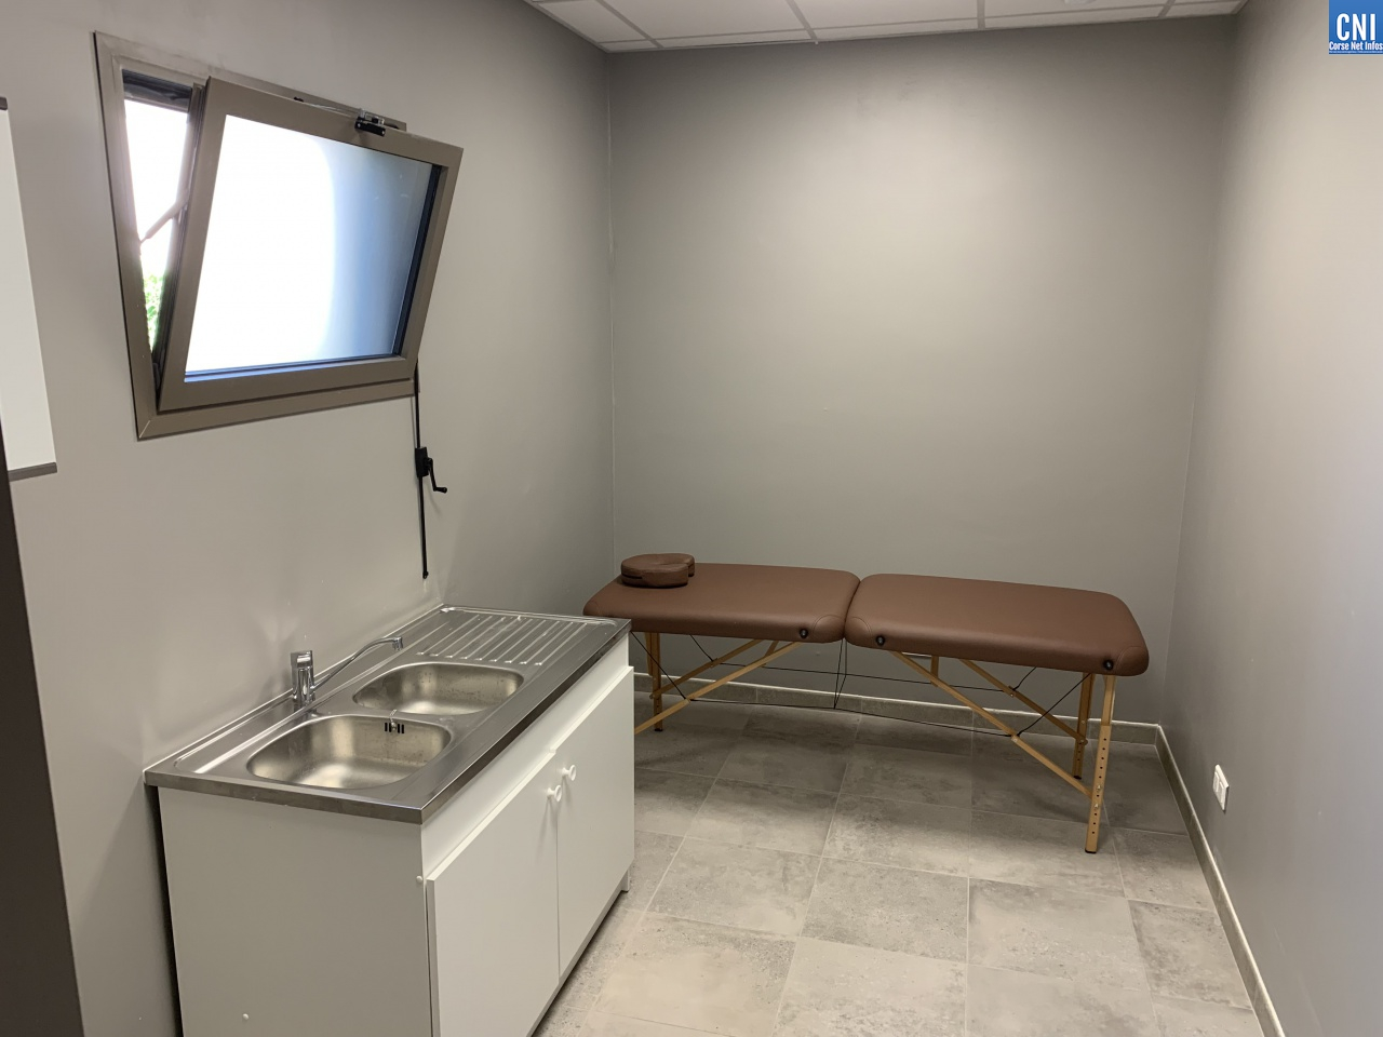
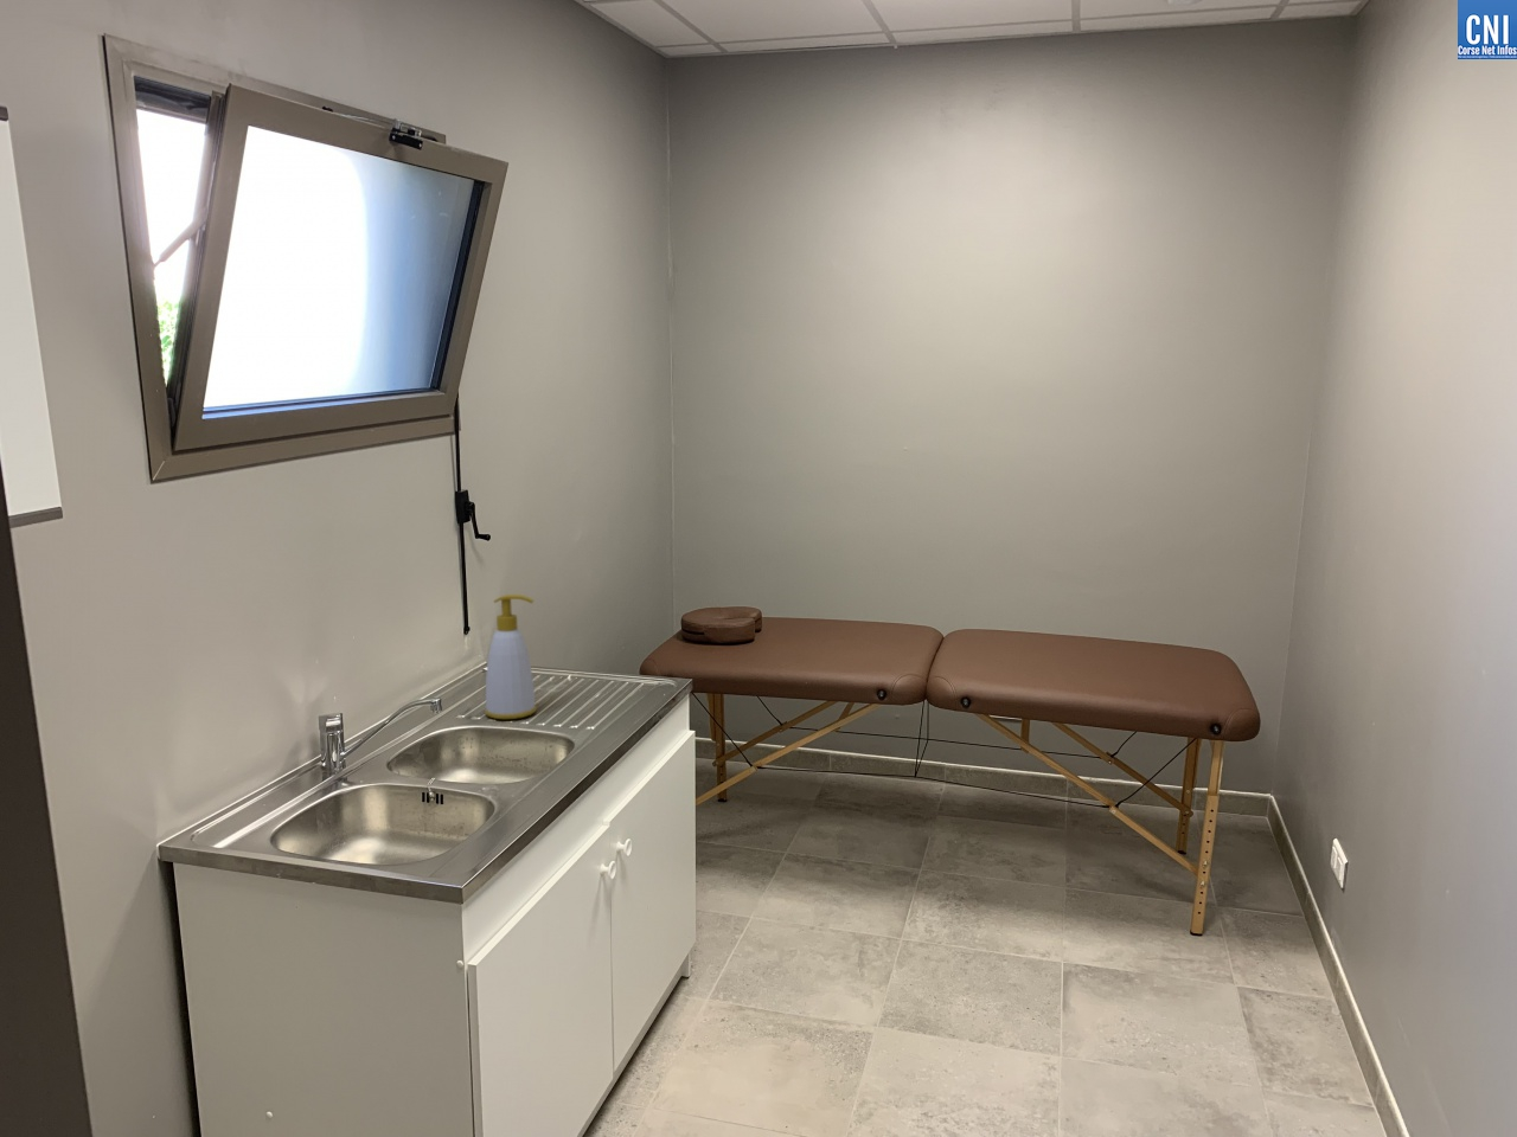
+ soap bottle [484,594,538,720]
